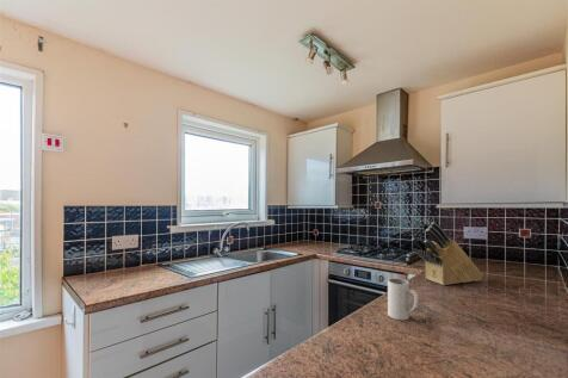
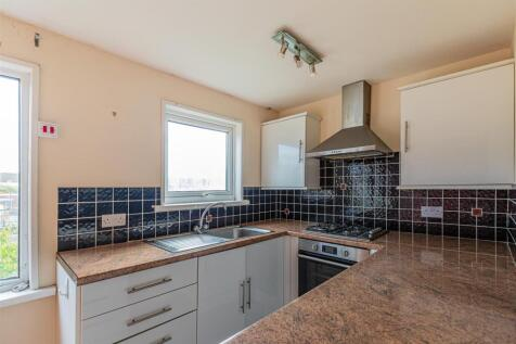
- knife block [410,221,484,286]
- mug [387,277,419,321]
